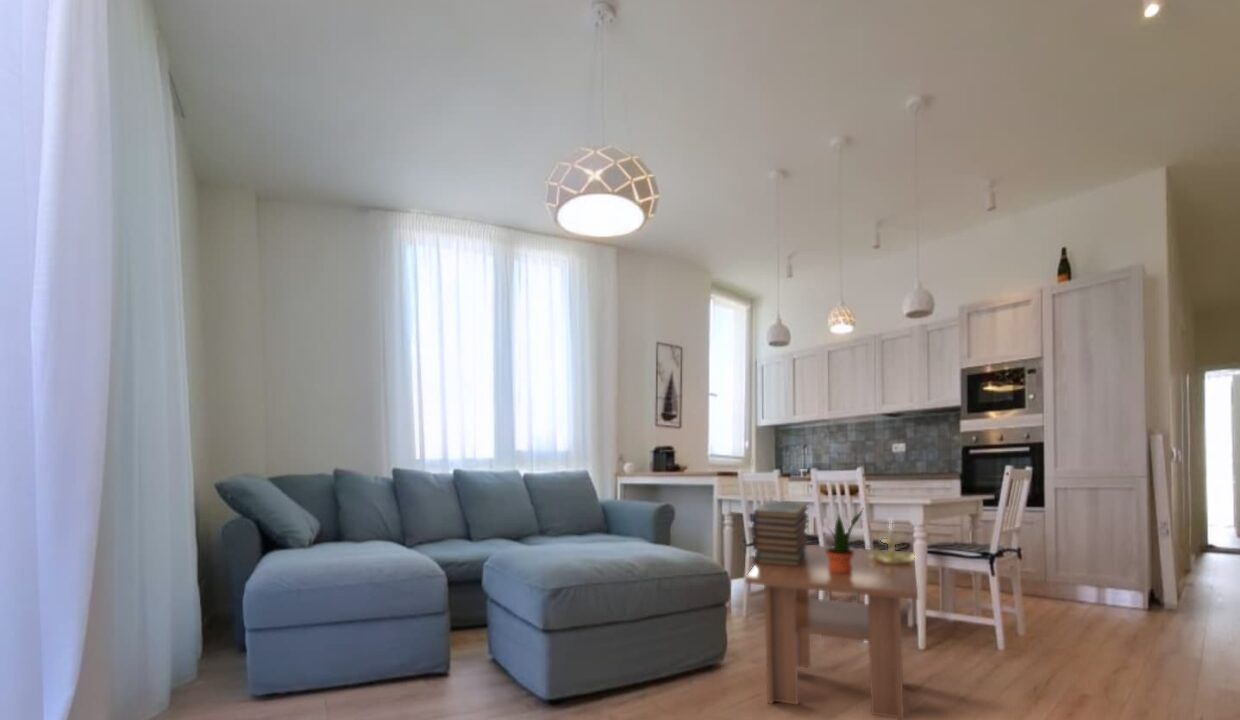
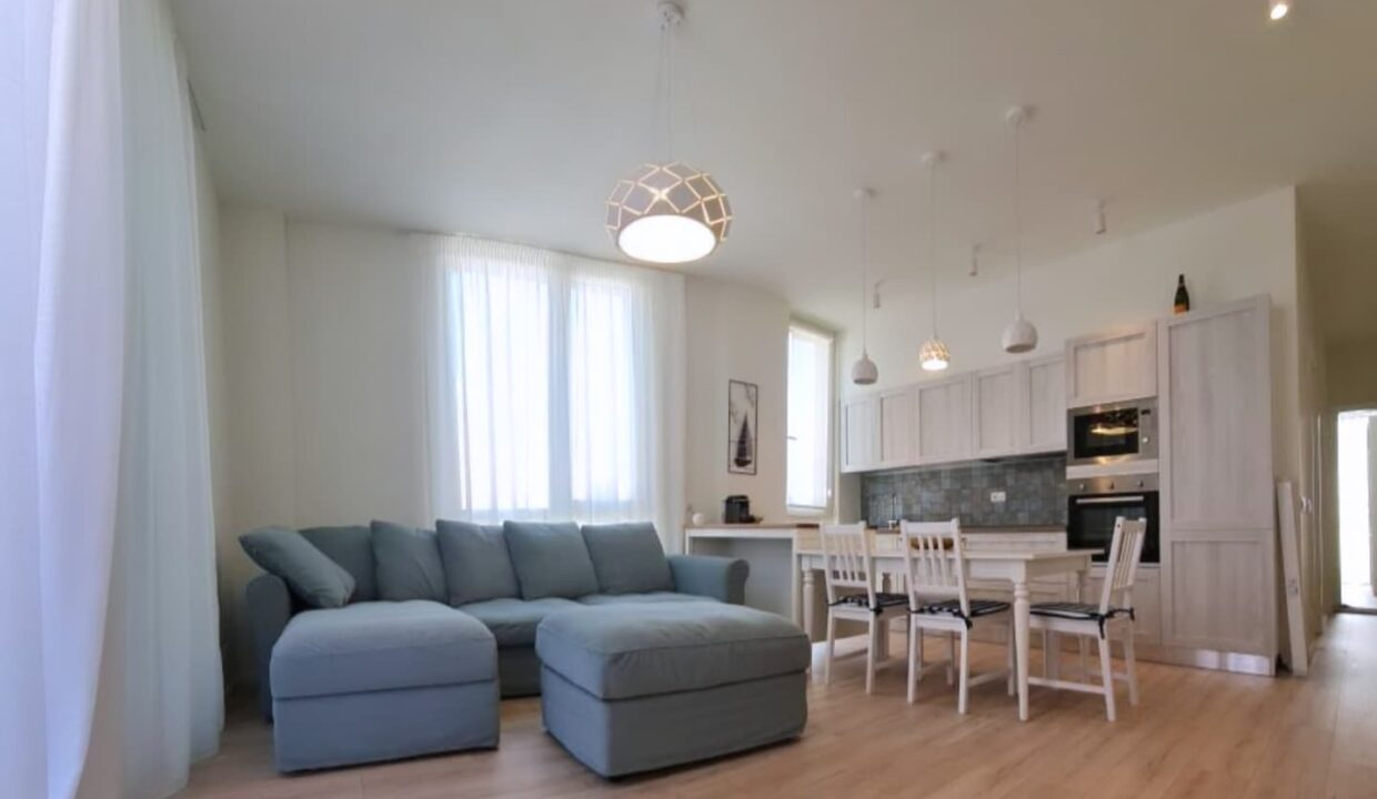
- candle holder [861,516,916,564]
- potted plant [826,508,864,574]
- coffee table [744,544,919,720]
- book stack [751,499,810,567]
